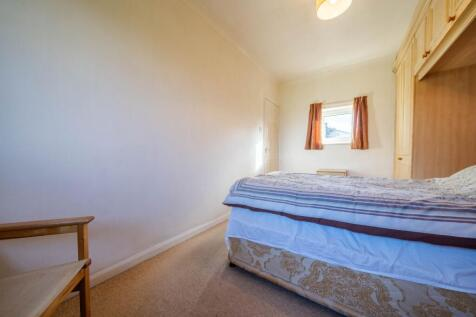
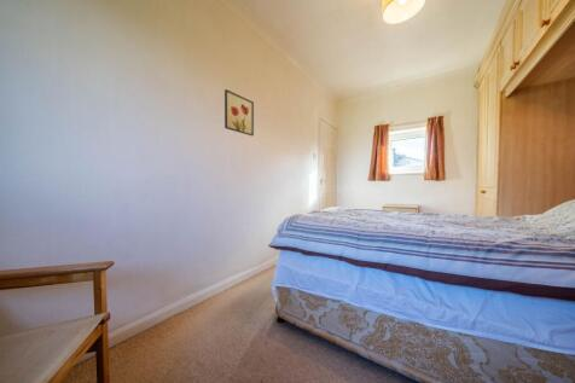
+ wall art [223,88,255,137]
